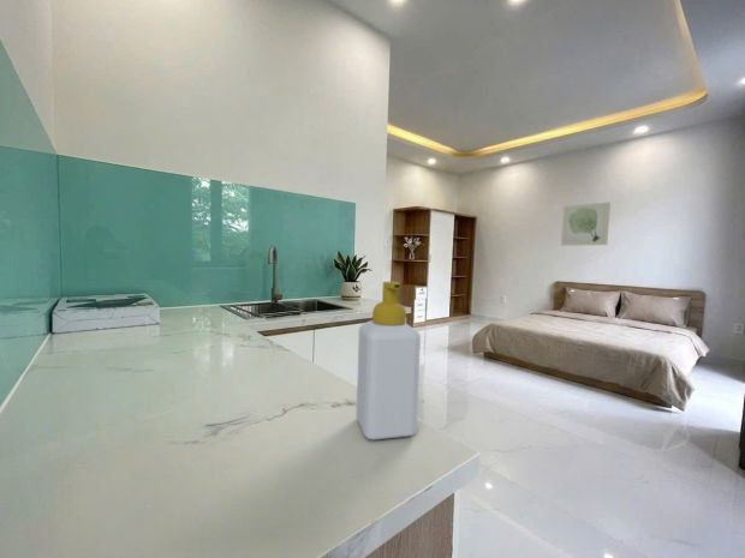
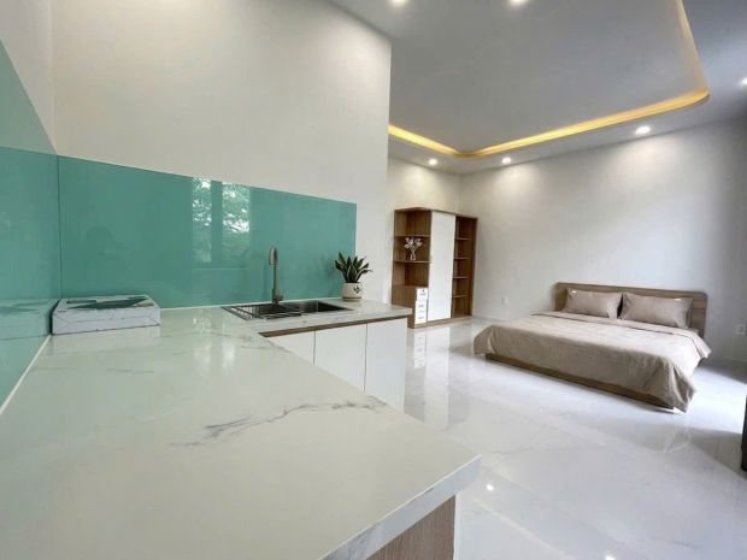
- wall art [560,200,612,247]
- soap bottle [356,281,422,442]
